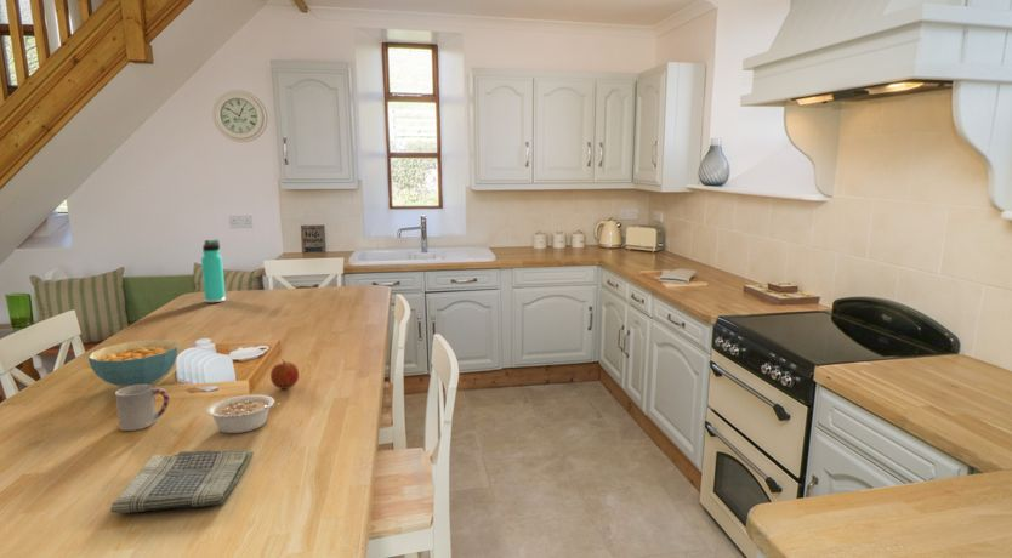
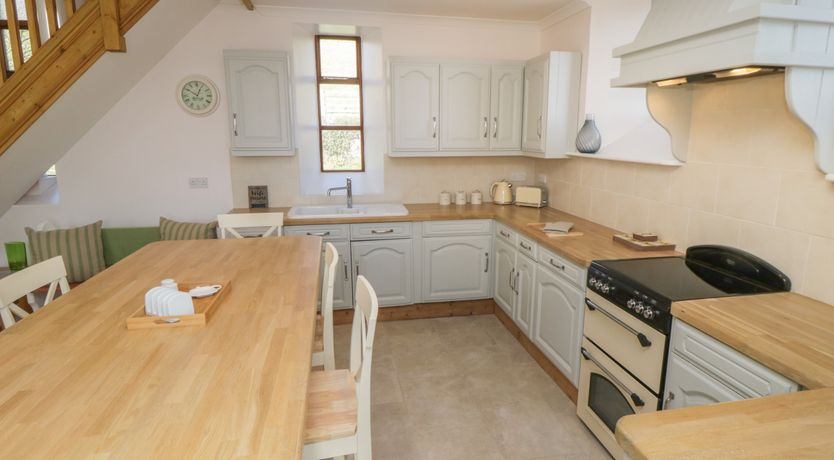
- legume [205,394,277,434]
- fruit [269,358,300,391]
- dish towel [109,449,255,514]
- thermos bottle [200,239,227,303]
- cereal bowl [87,338,178,388]
- cup [114,385,171,432]
